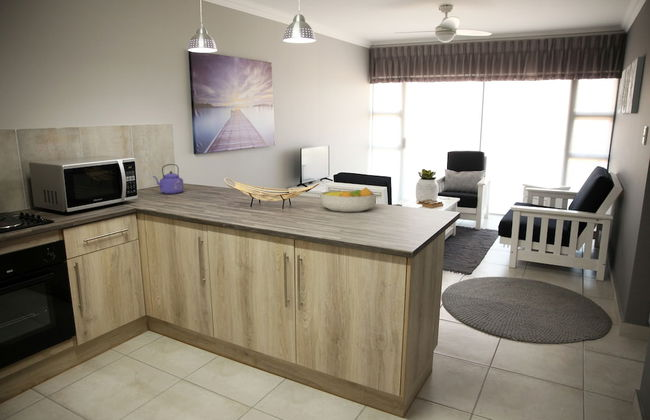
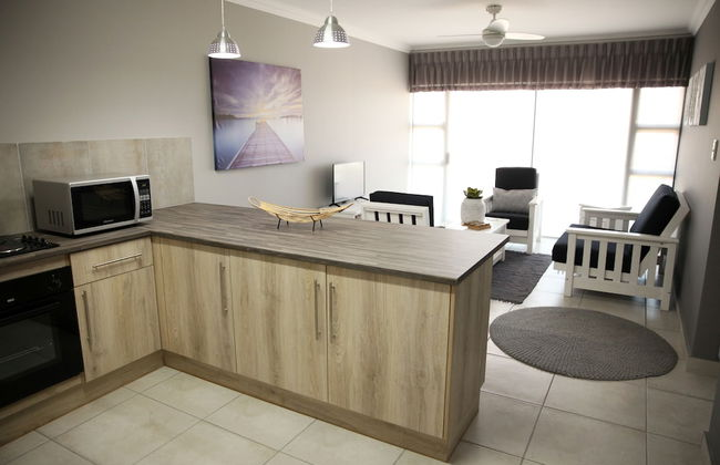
- fruit bowl [318,186,378,213]
- kettle [152,163,185,195]
